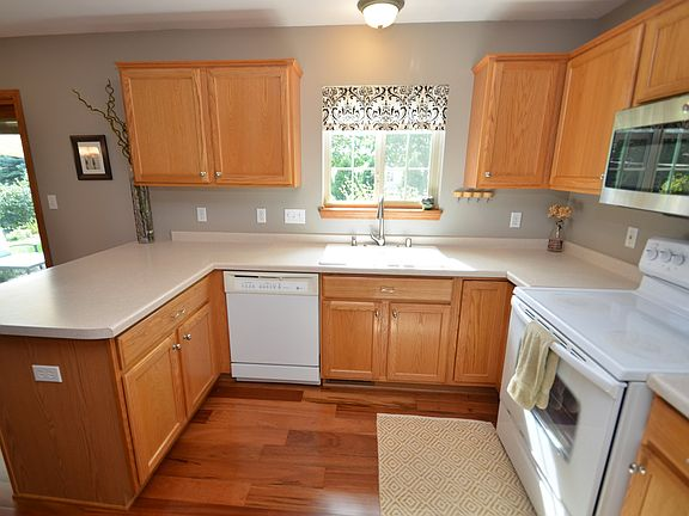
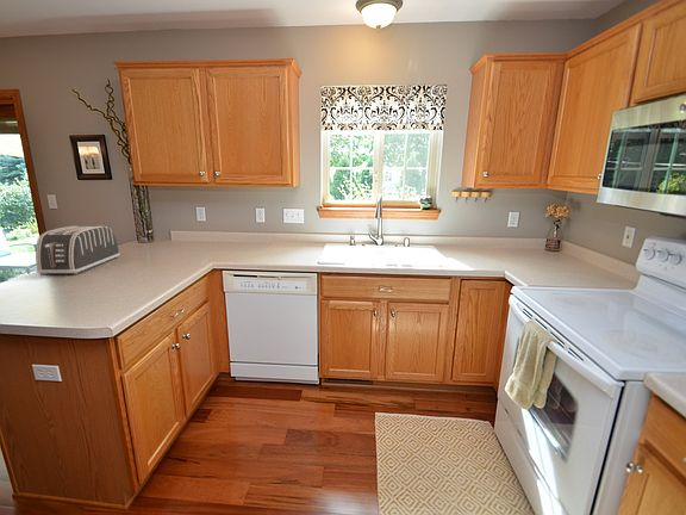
+ toaster [35,225,121,275]
